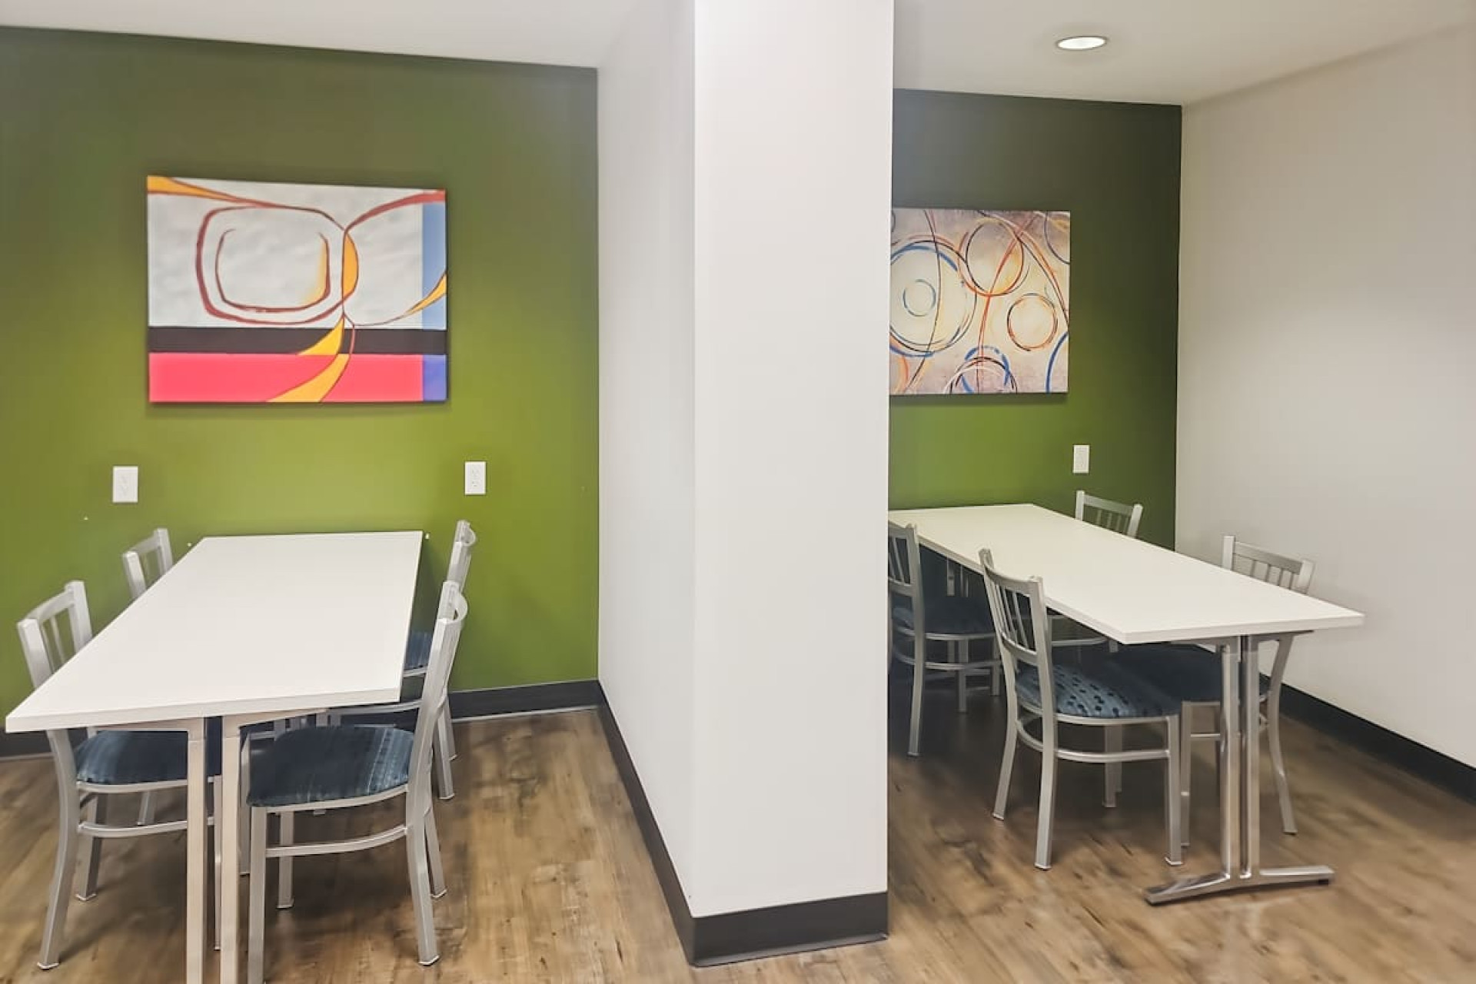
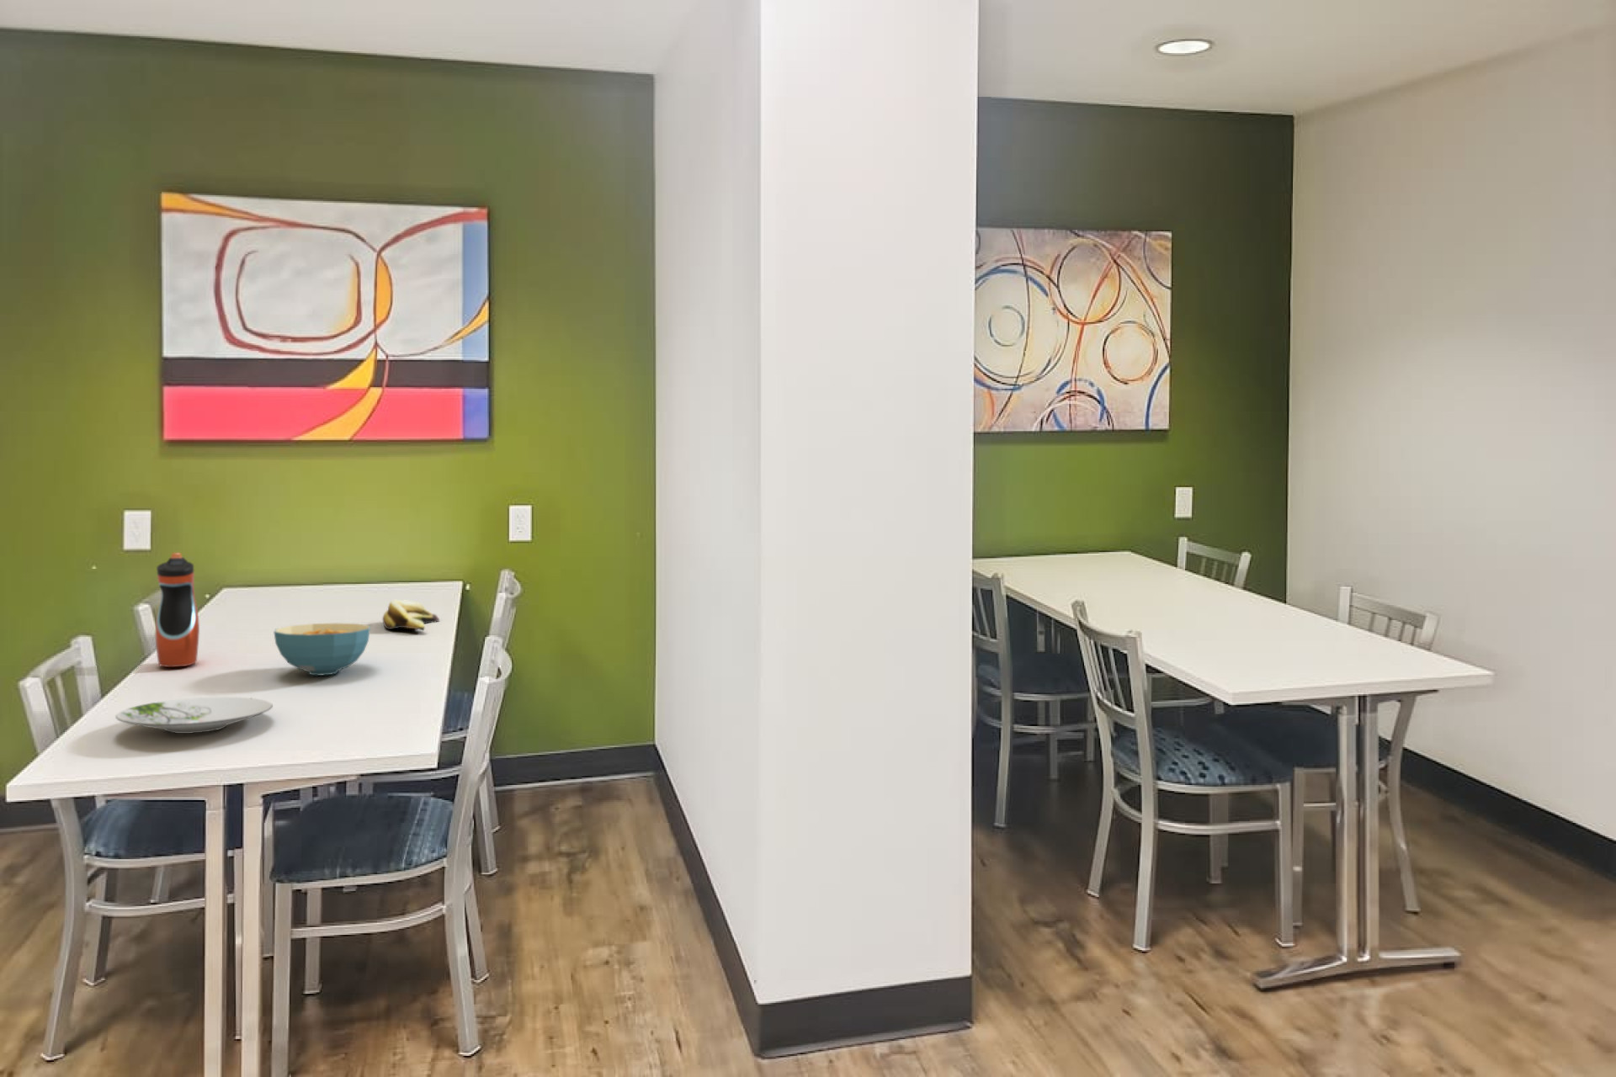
+ plate [114,696,274,734]
+ cereal bowl [273,623,372,677]
+ banana [381,599,440,631]
+ water bottle [154,552,201,668]
